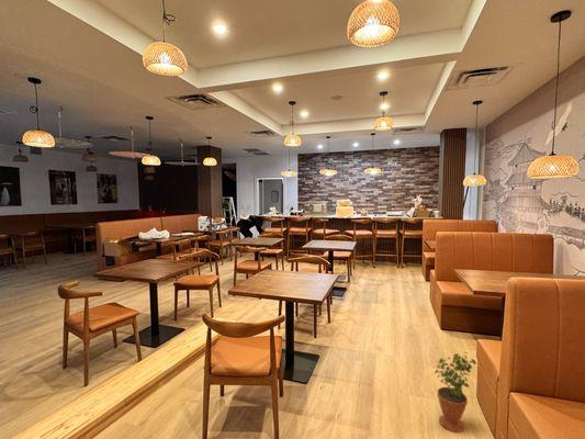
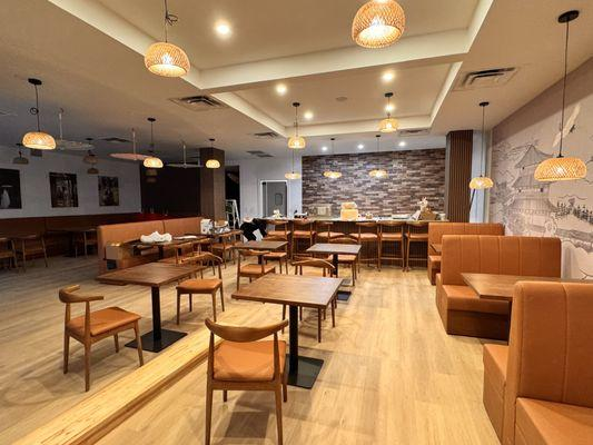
- potted plant [434,351,479,434]
